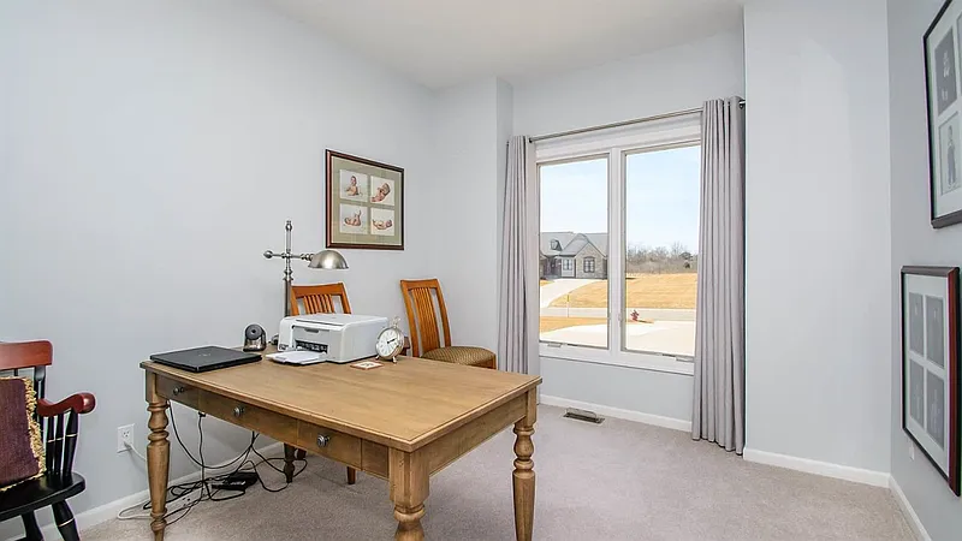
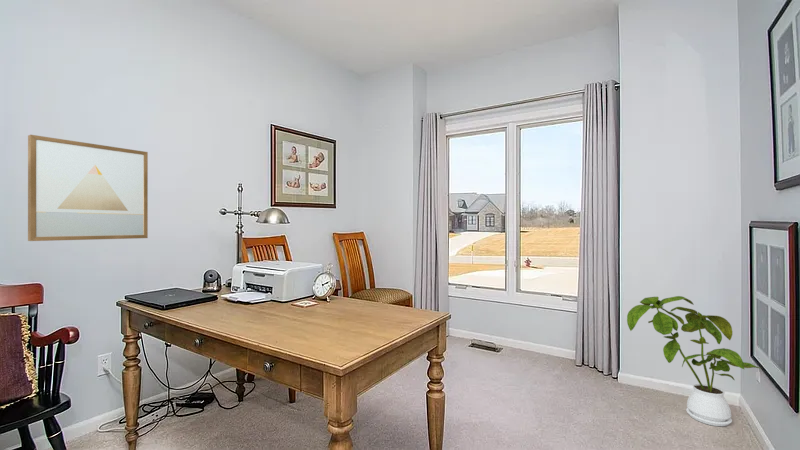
+ wall art [27,134,149,242]
+ house plant [626,295,761,427]
